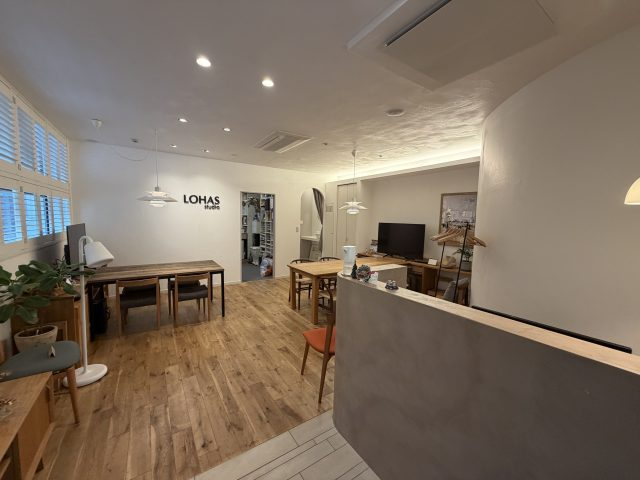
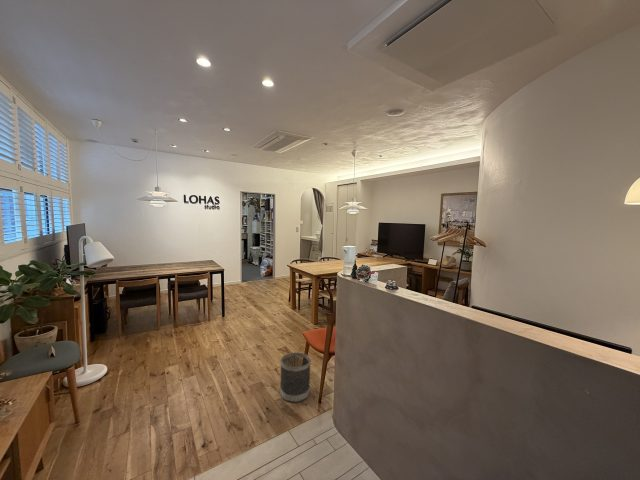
+ wastebasket [279,351,312,403]
